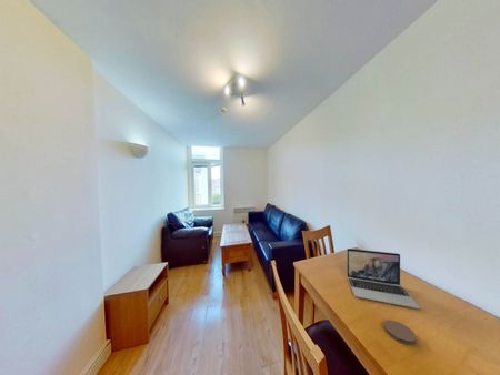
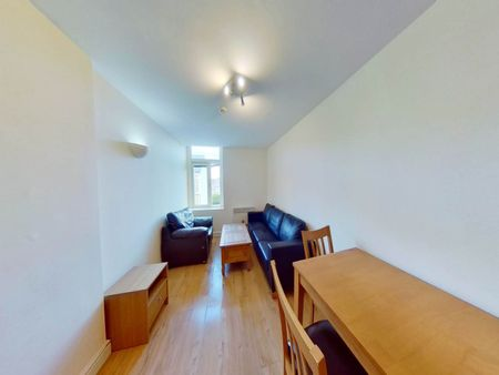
- coaster [383,320,418,346]
- laptop [346,247,420,310]
